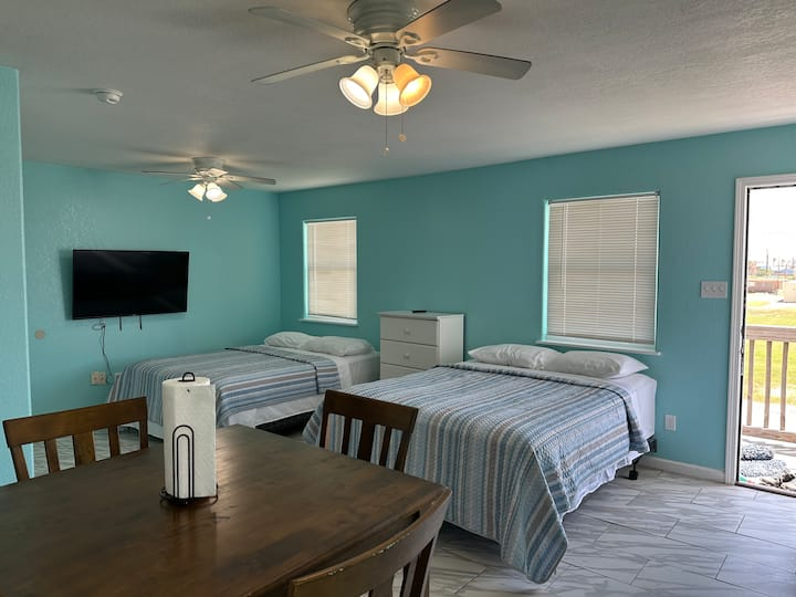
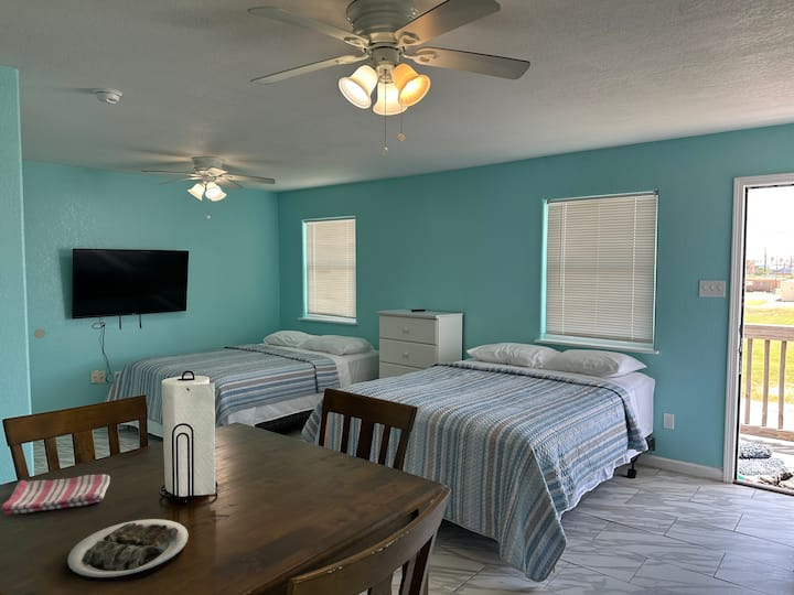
+ dish towel [0,474,111,517]
+ plate [66,518,190,583]
